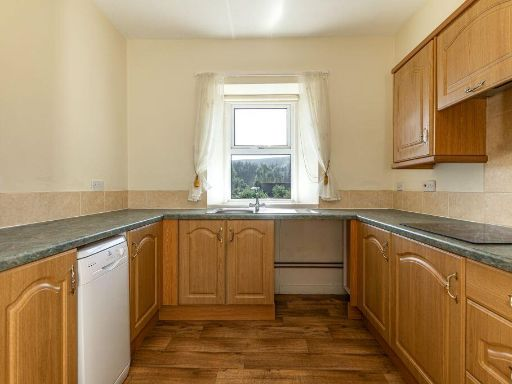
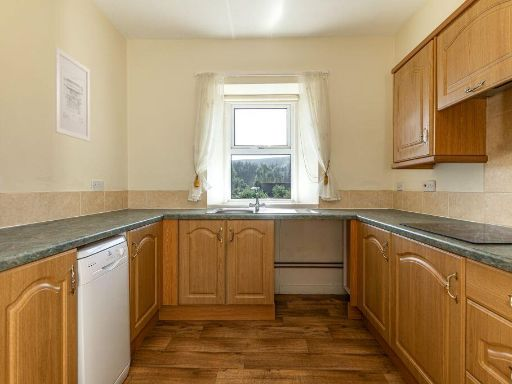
+ wall art [54,46,91,142]
